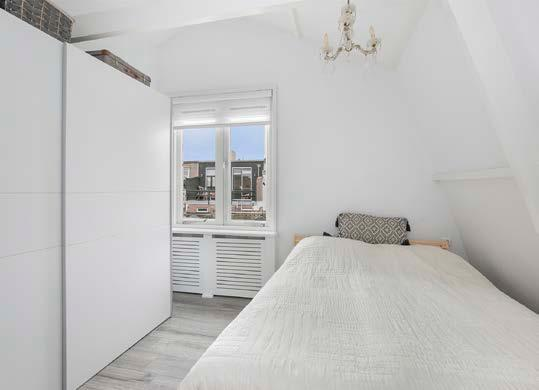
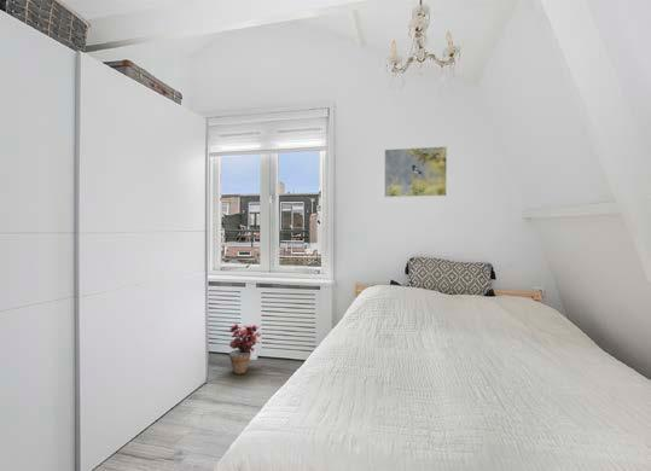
+ potted plant [225,322,262,376]
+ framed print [383,145,448,198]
